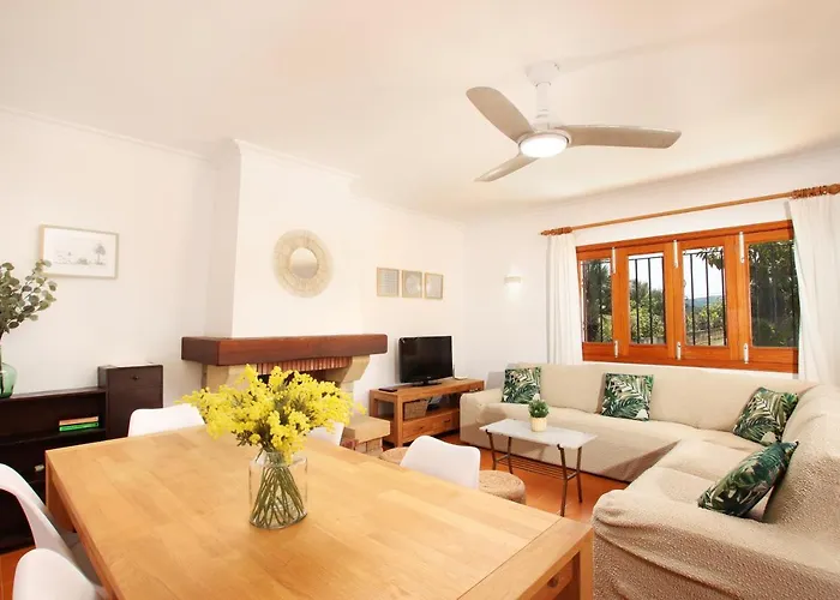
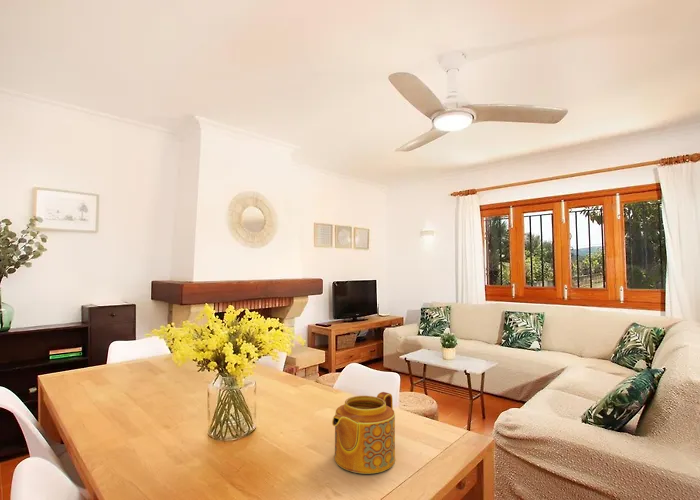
+ teapot [331,391,396,475]
